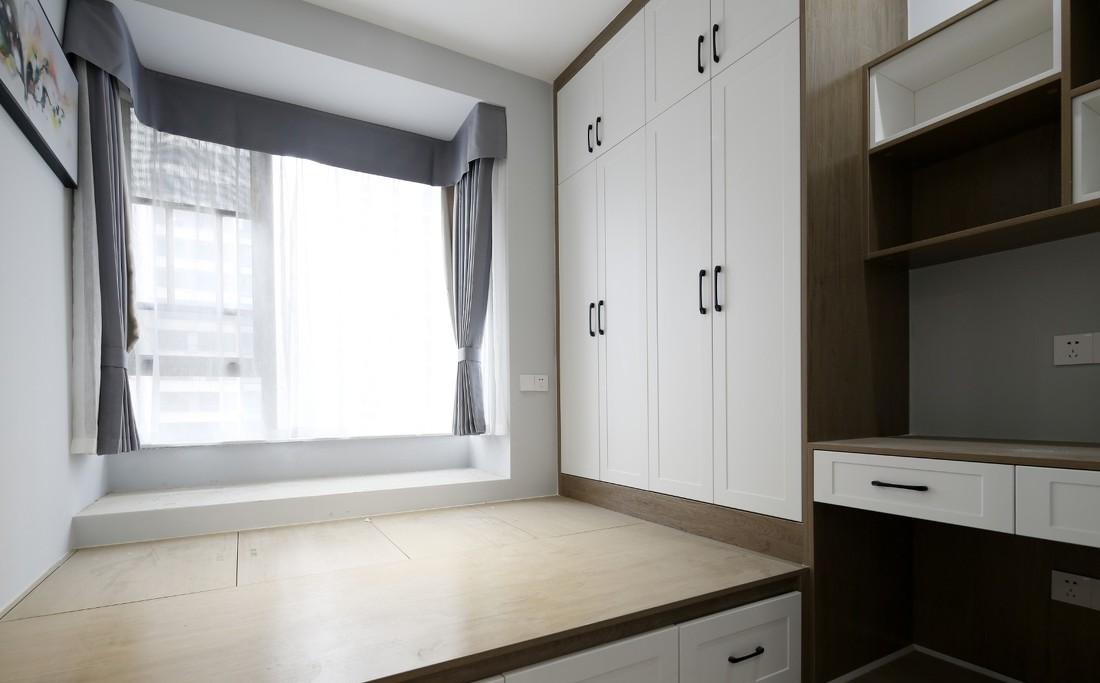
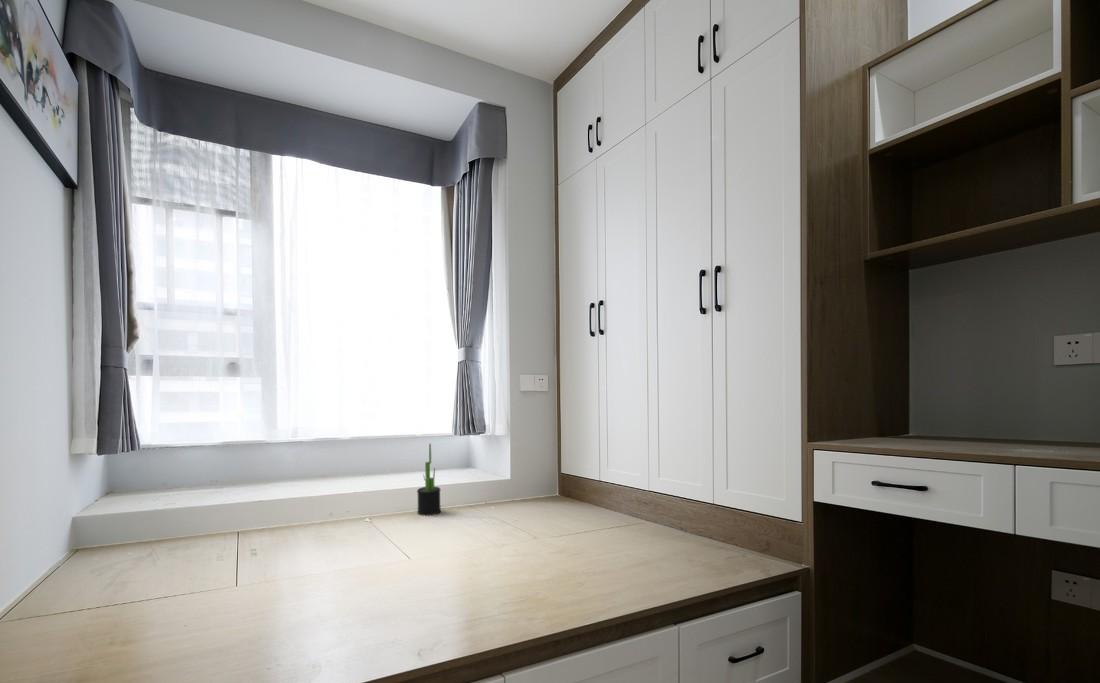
+ decorative plant [416,443,442,516]
